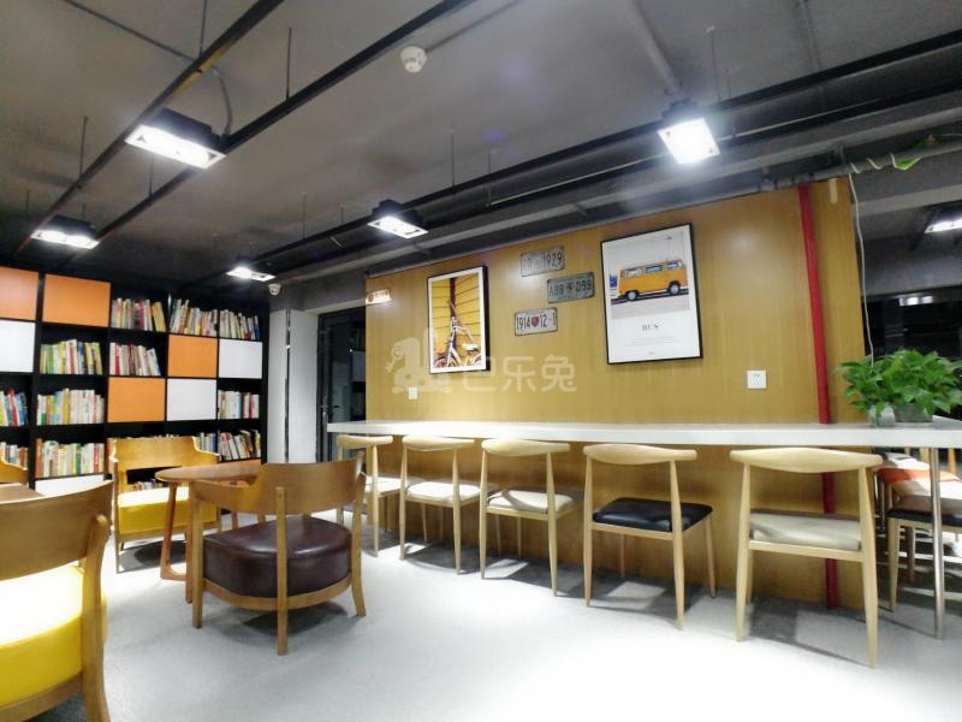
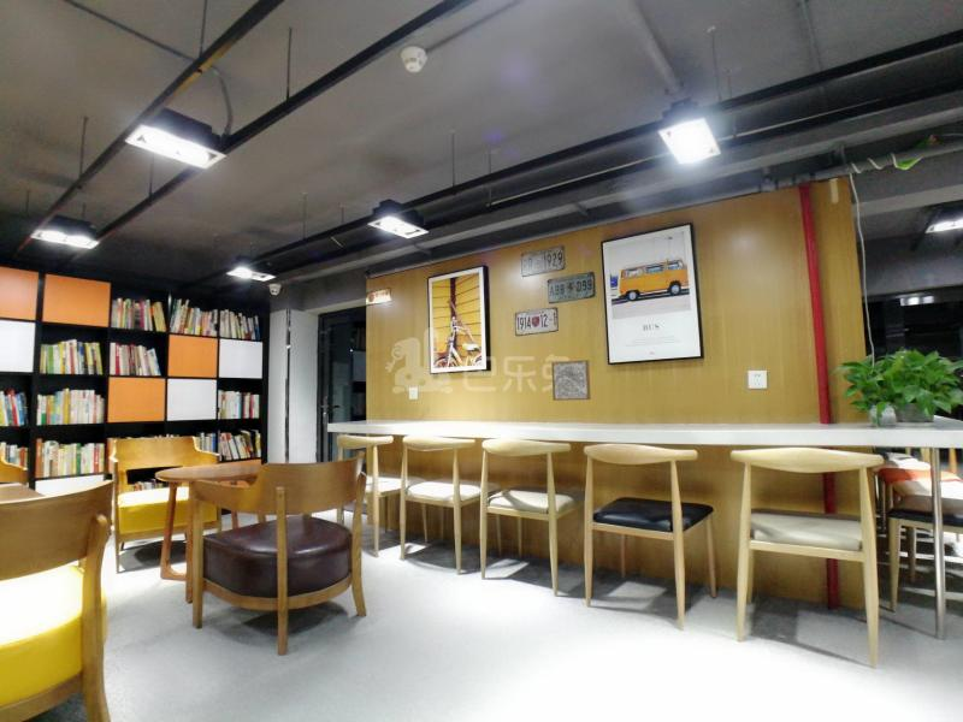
+ wall art [550,359,592,402]
